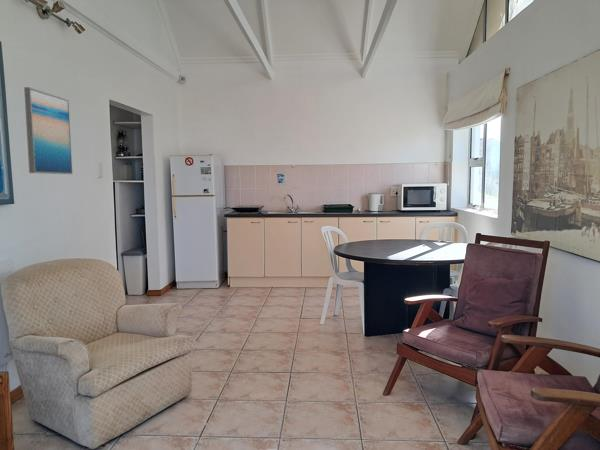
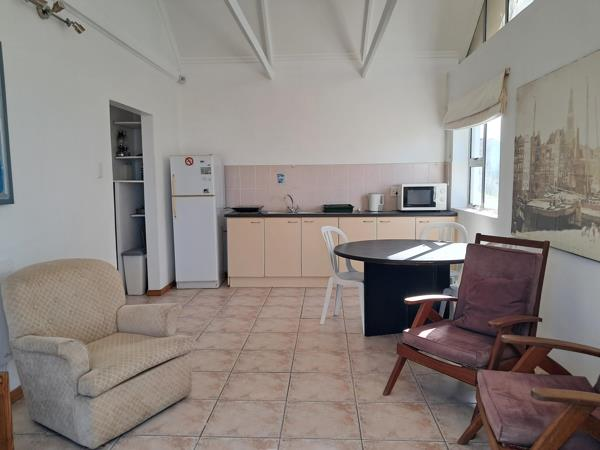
- wall art [23,86,74,175]
